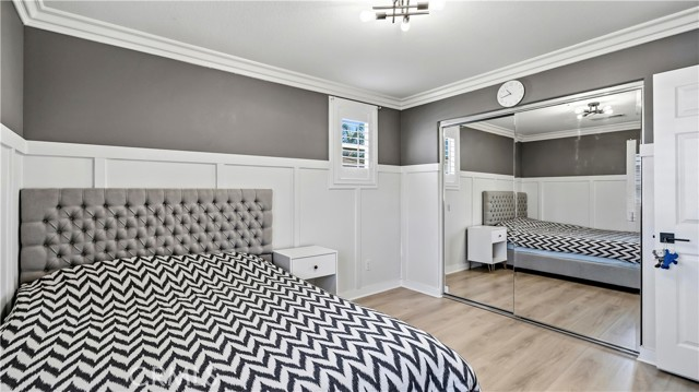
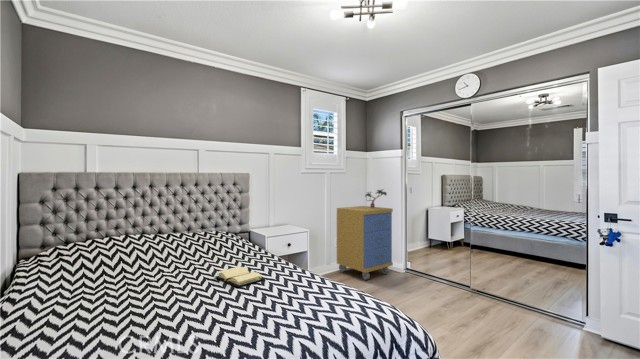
+ potted plant [364,188,388,208]
+ book [214,266,265,288]
+ storage cabinet [336,205,394,281]
